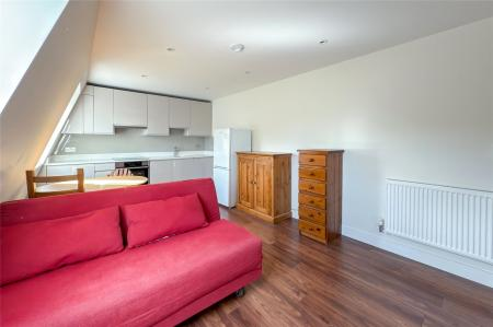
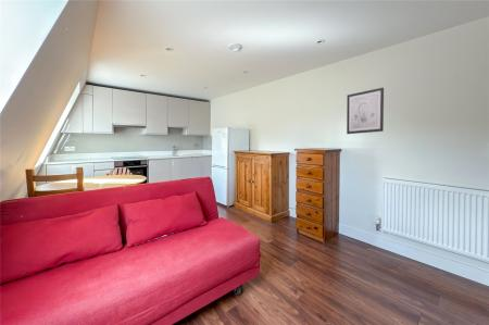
+ wall art [346,87,385,135]
